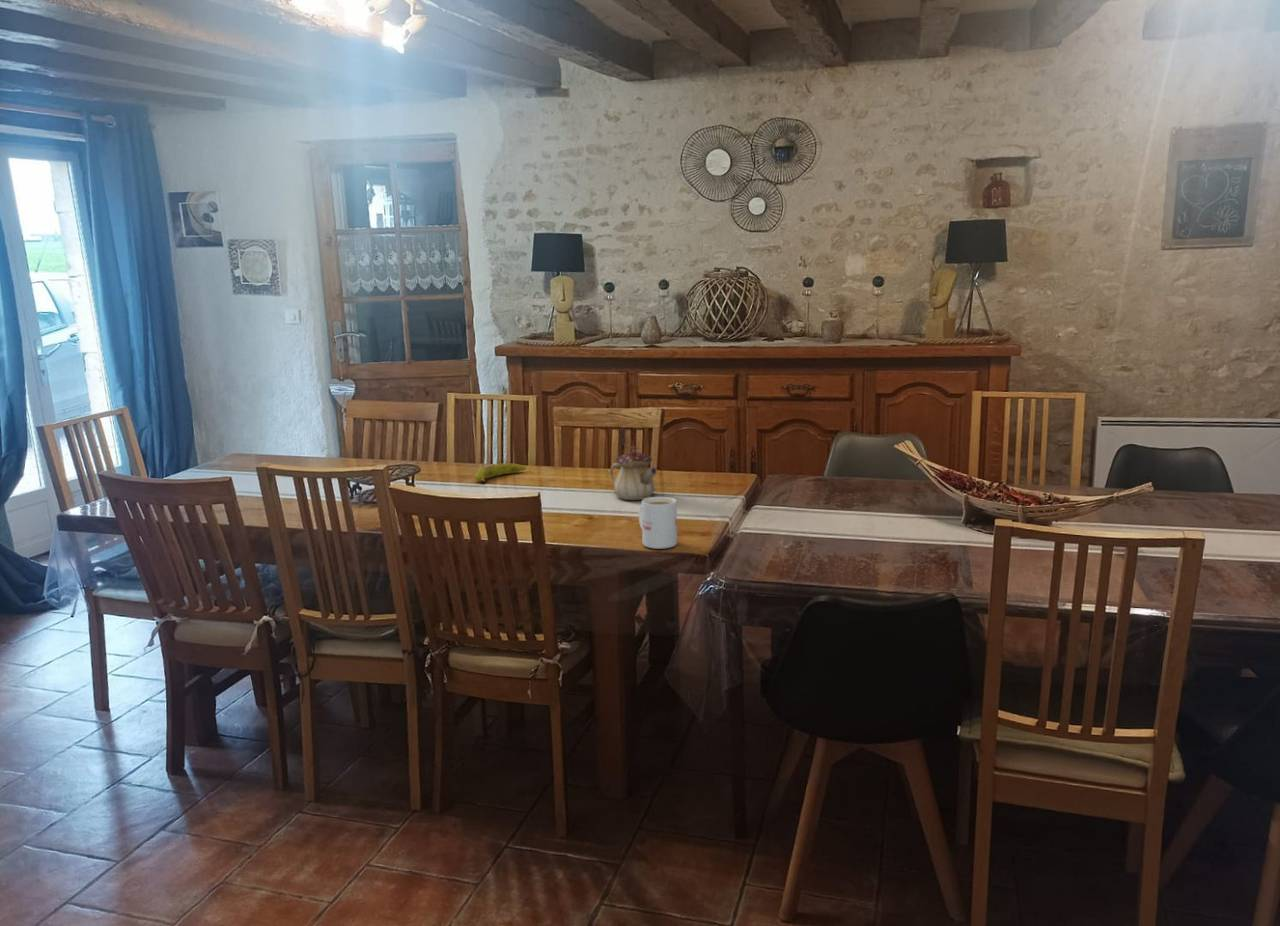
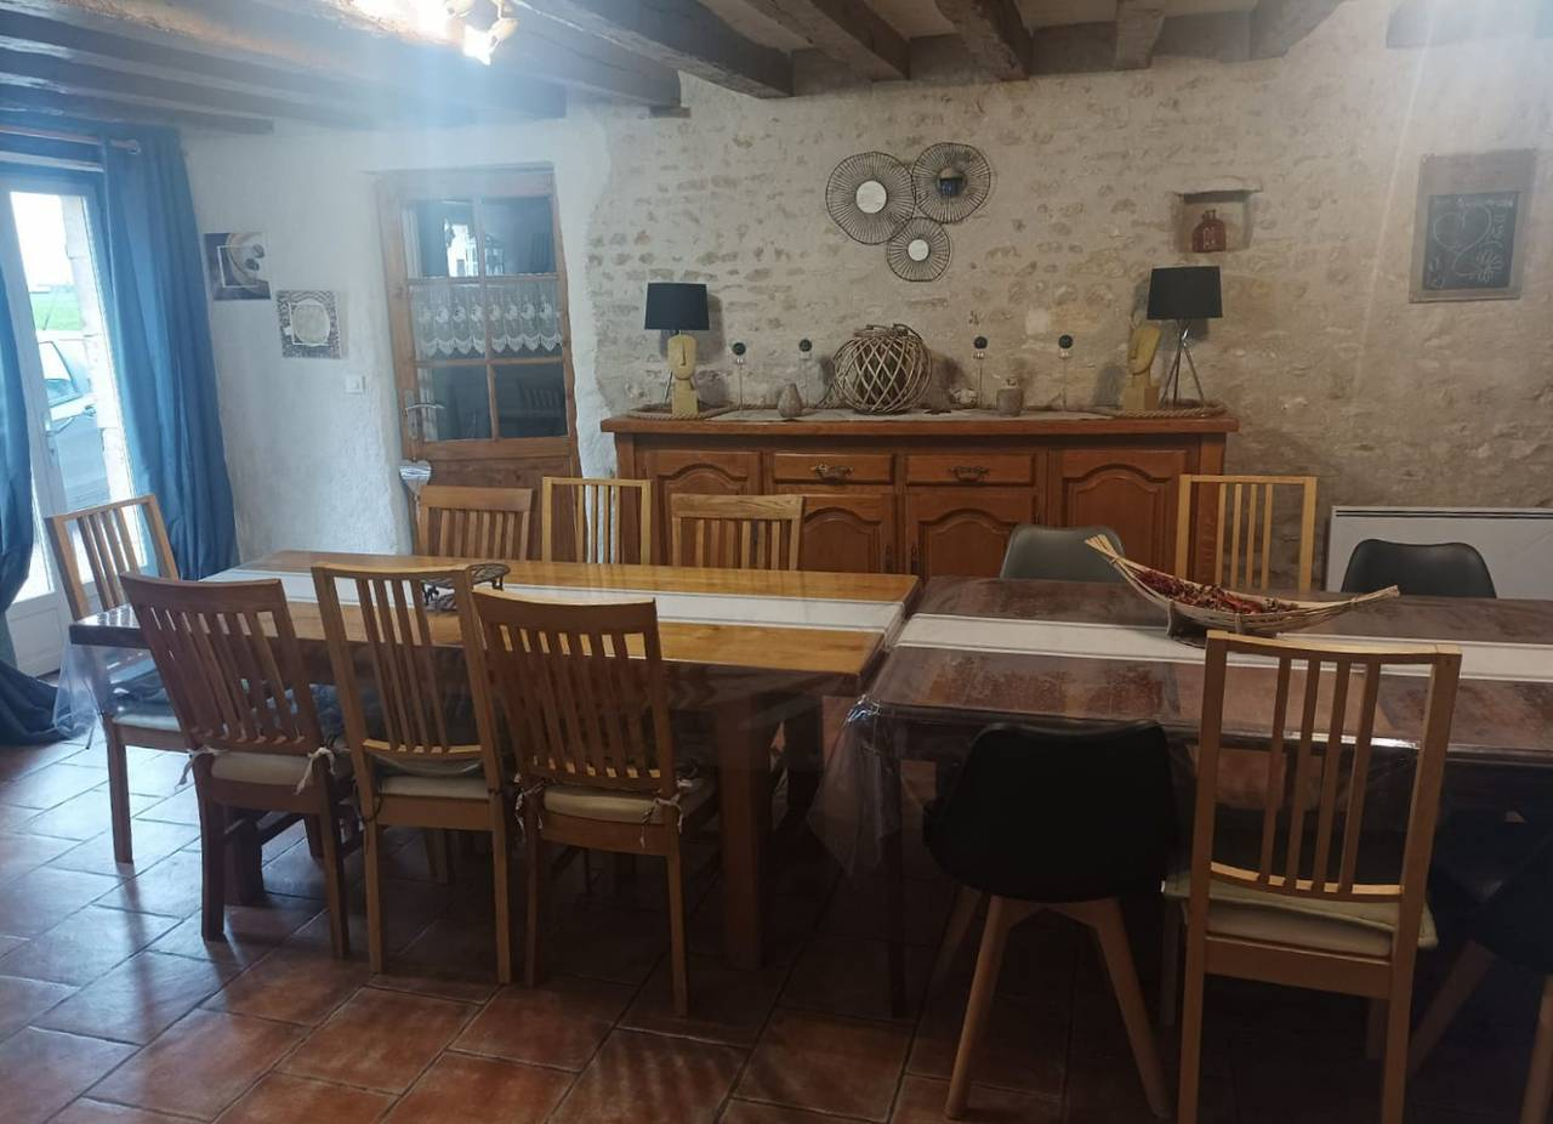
- mug [638,496,678,550]
- fruit [473,462,527,483]
- teapot [609,445,659,501]
